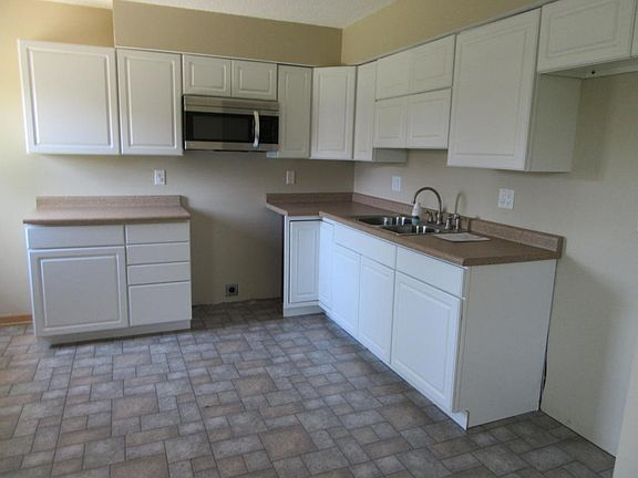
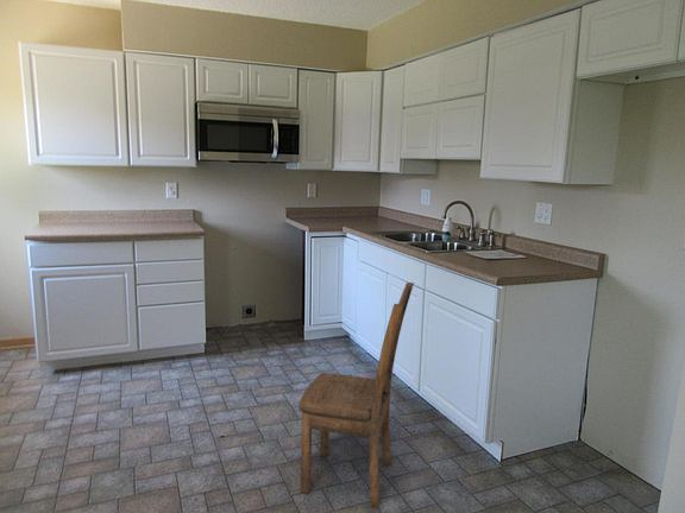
+ dining chair [297,281,415,509]
